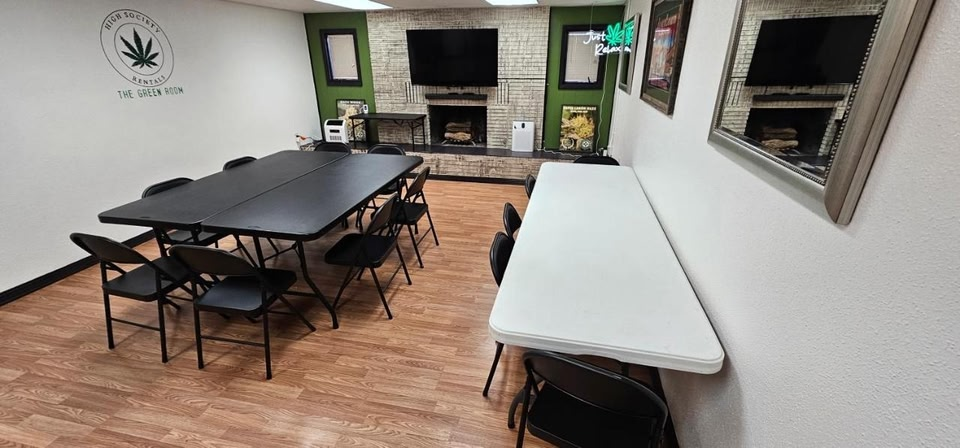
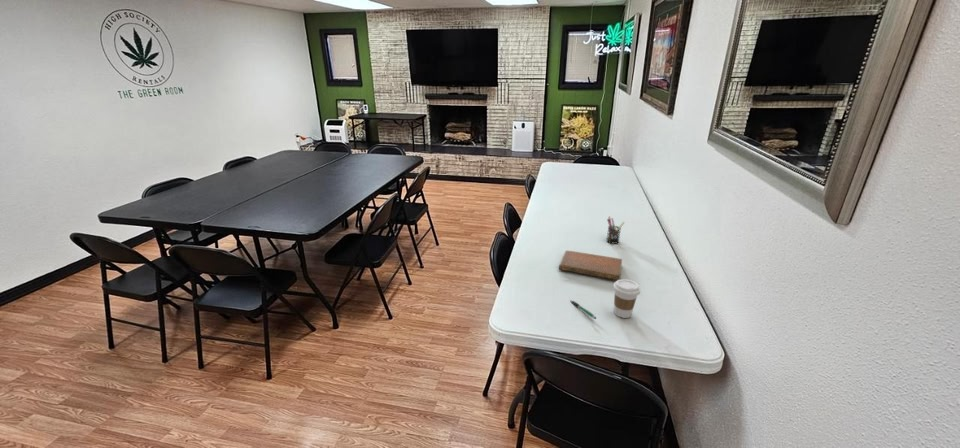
+ coffee cup [612,278,642,319]
+ pen holder [605,216,626,245]
+ notebook [558,250,623,281]
+ pen [569,299,597,320]
